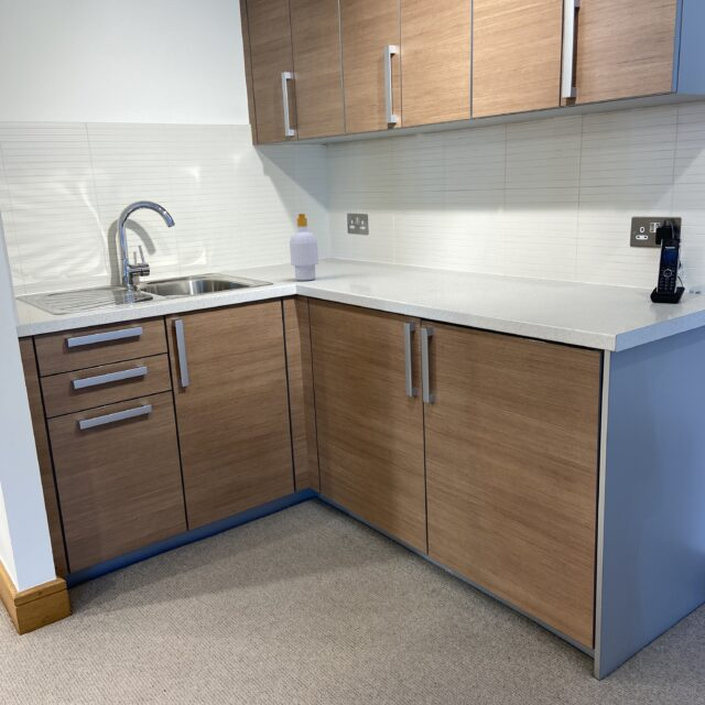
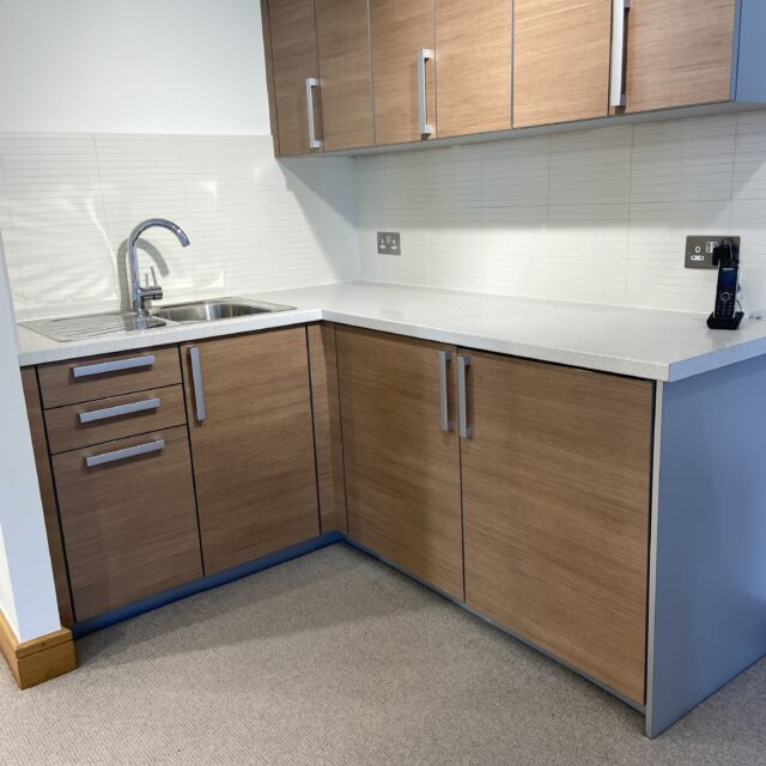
- soap bottle [289,213,319,282]
